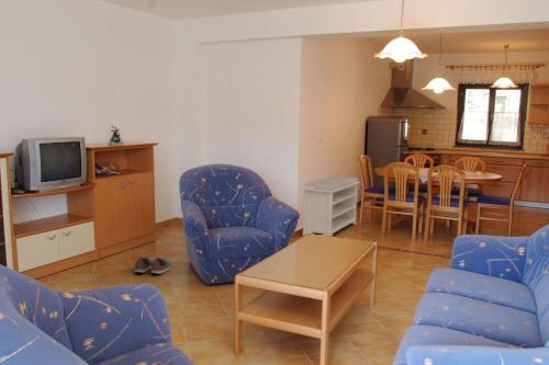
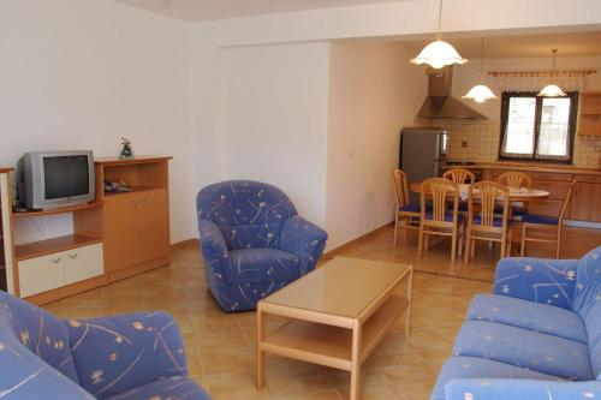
- shoe [134,255,172,275]
- bench [301,175,361,237]
